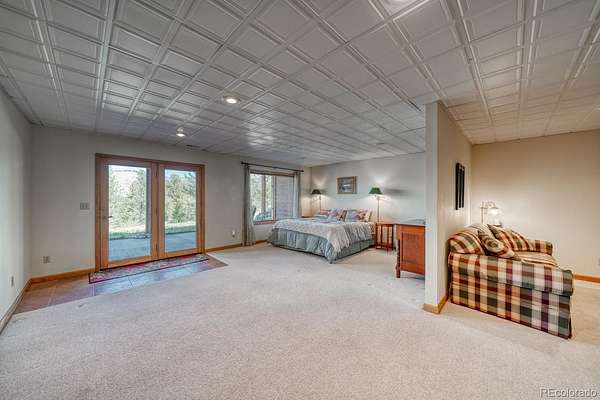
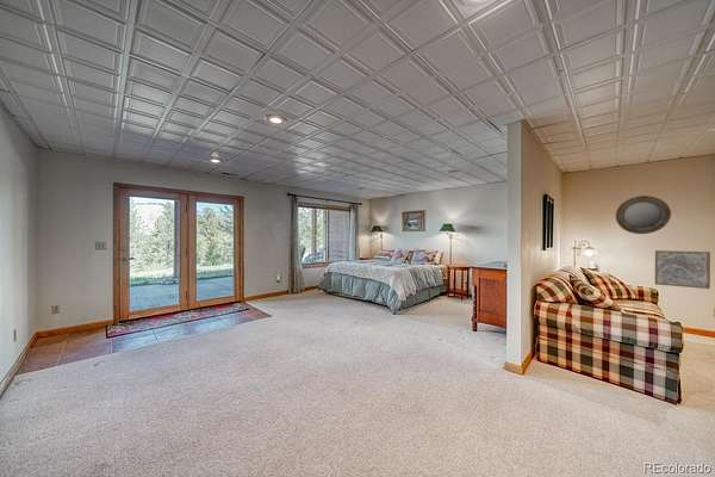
+ home mirror [615,194,672,235]
+ wall art [654,249,711,290]
